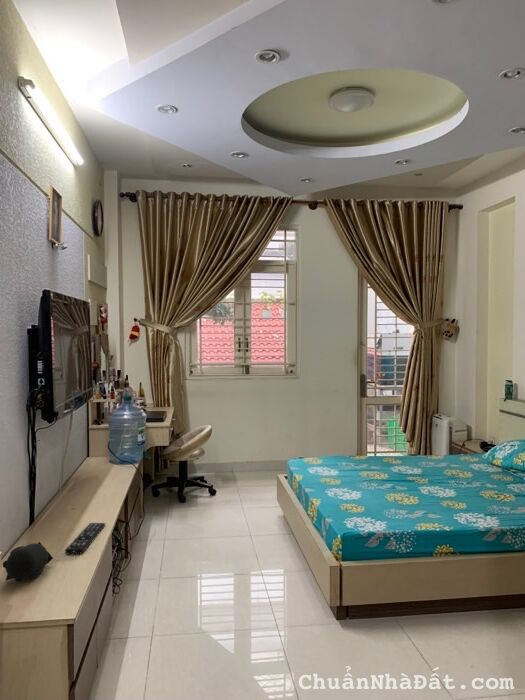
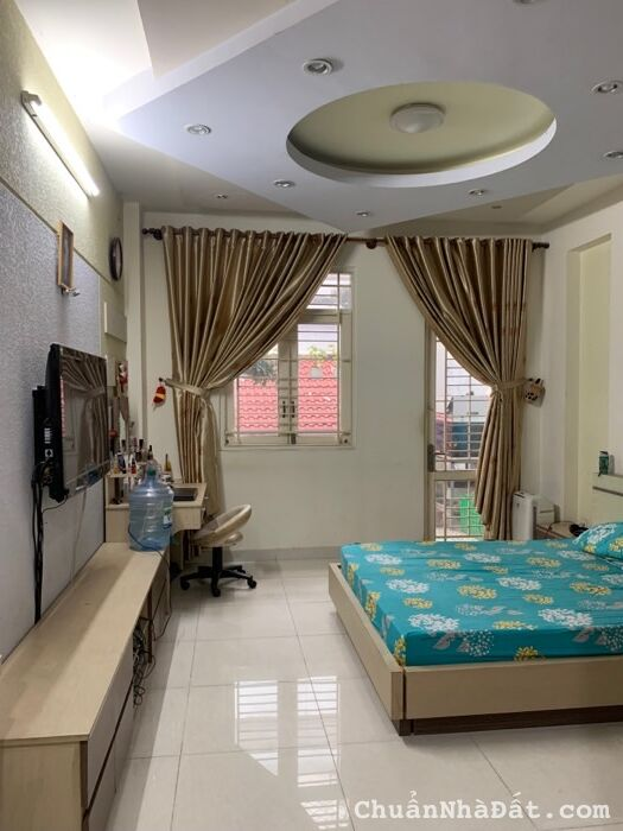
- remote control [64,522,106,554]
- speaker [2,541,54,583]
